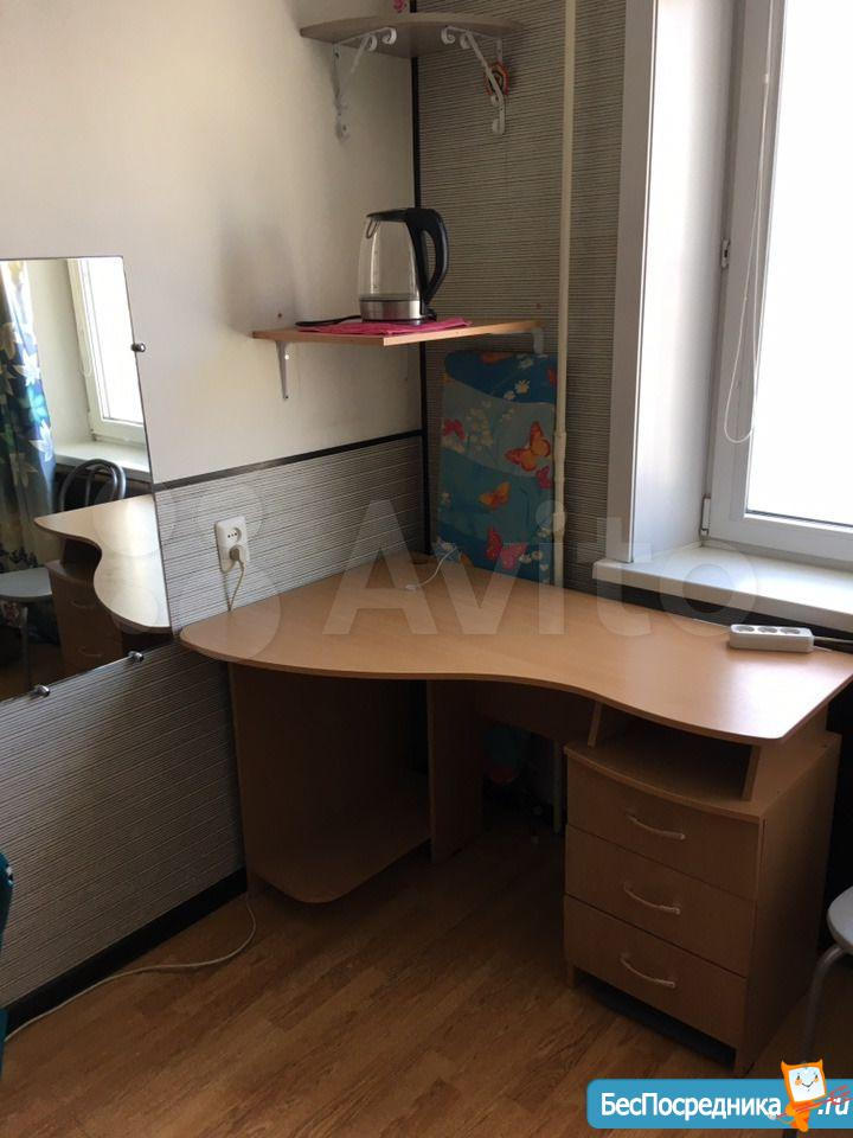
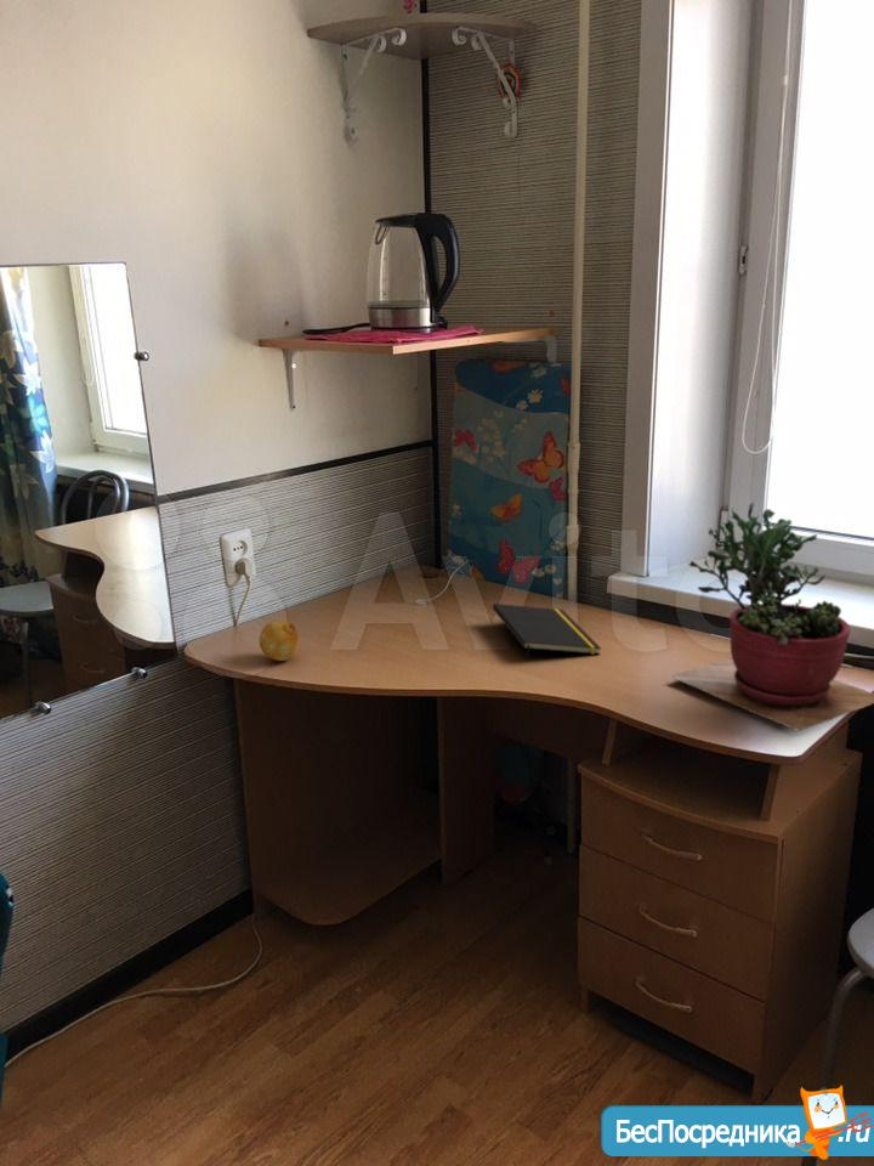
+ fruit [259,619,301,662]
+ notepad [492,602,602,664]
+ succulent plant [670,502,874,732]
